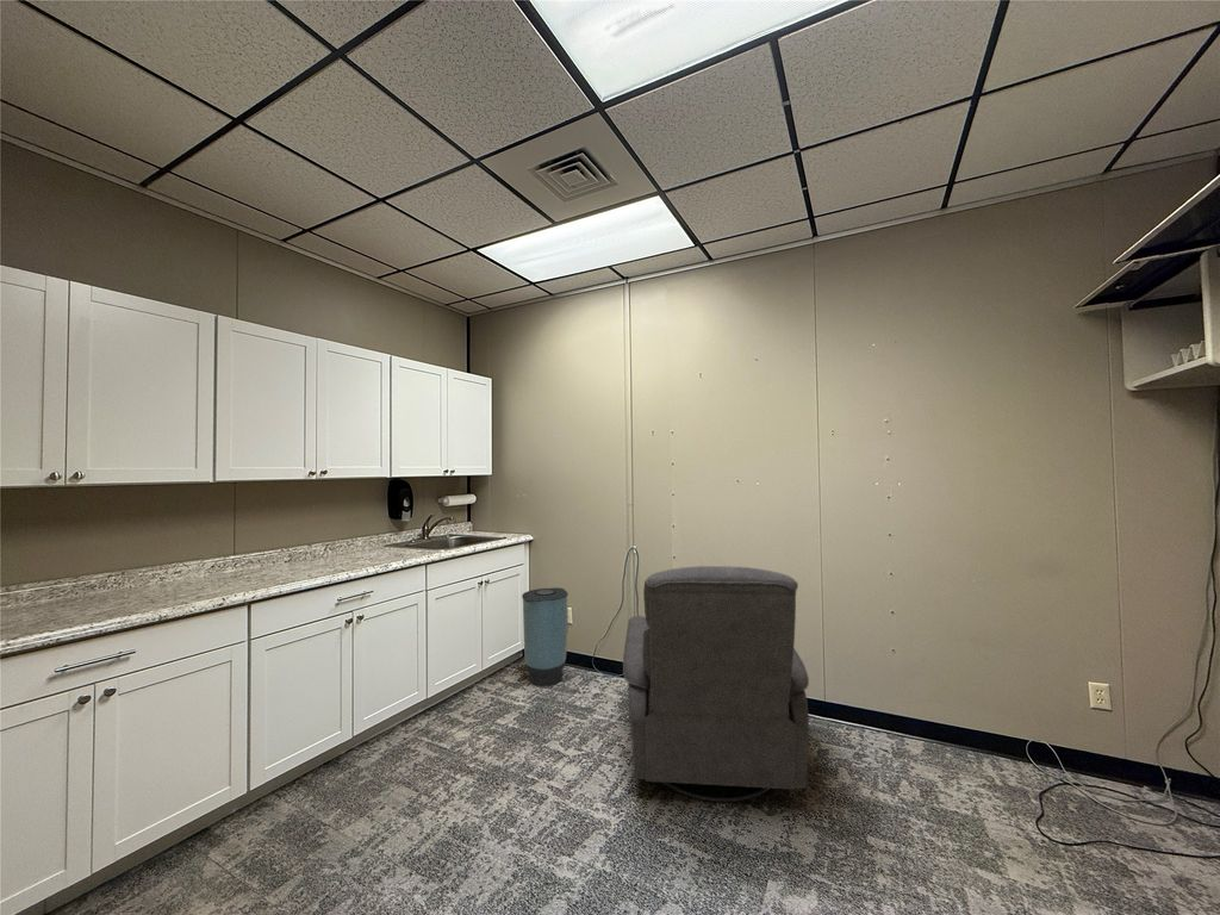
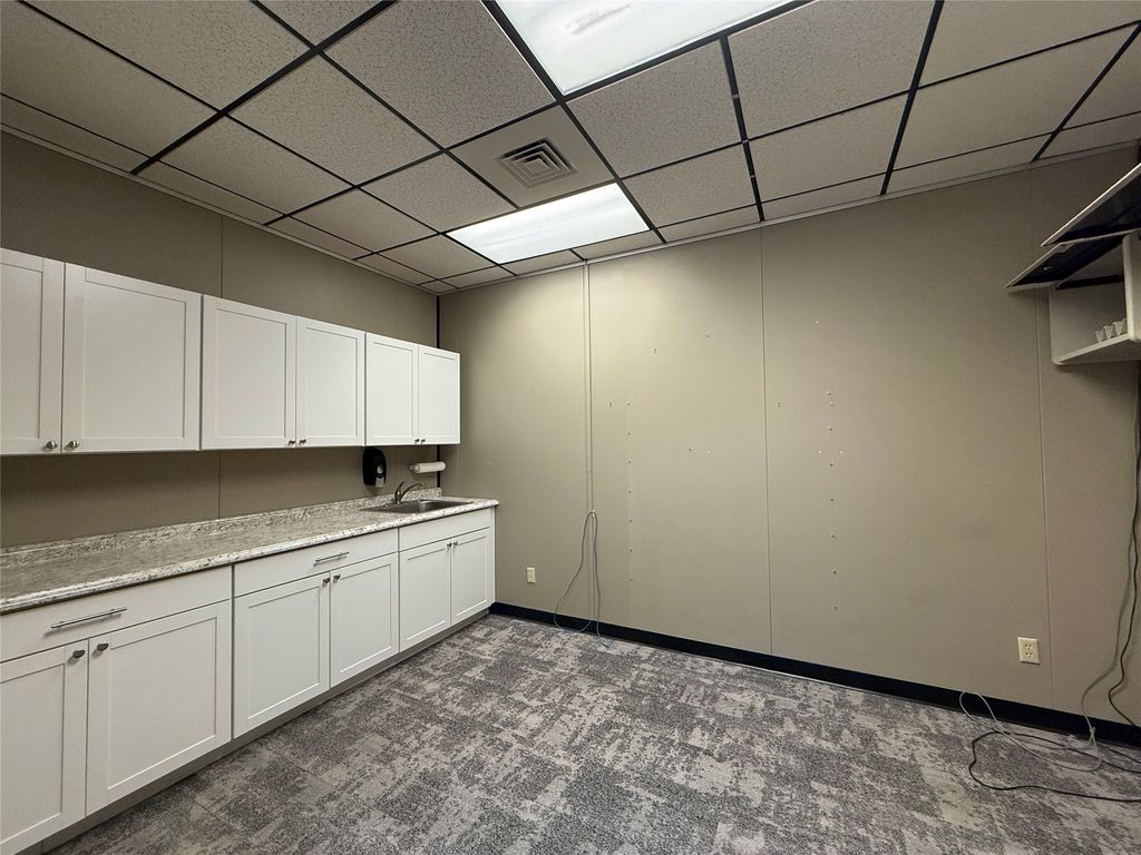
- trash can [521,586,569,687]
- chair [622,565,810,803]
